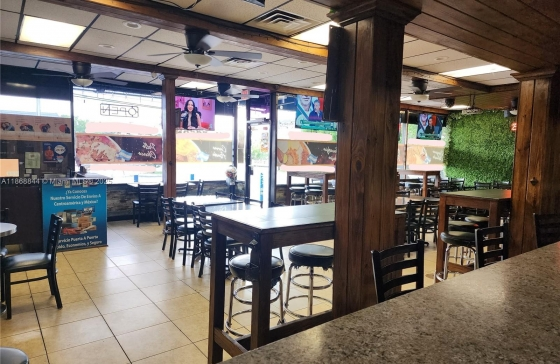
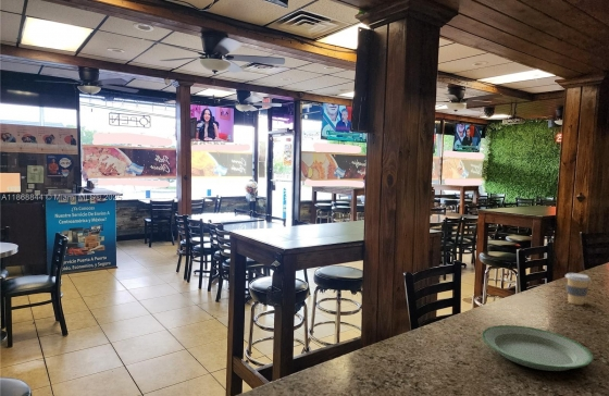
+ coffee cup [564,272,592,306]
+ plate [481,324,595,372]
